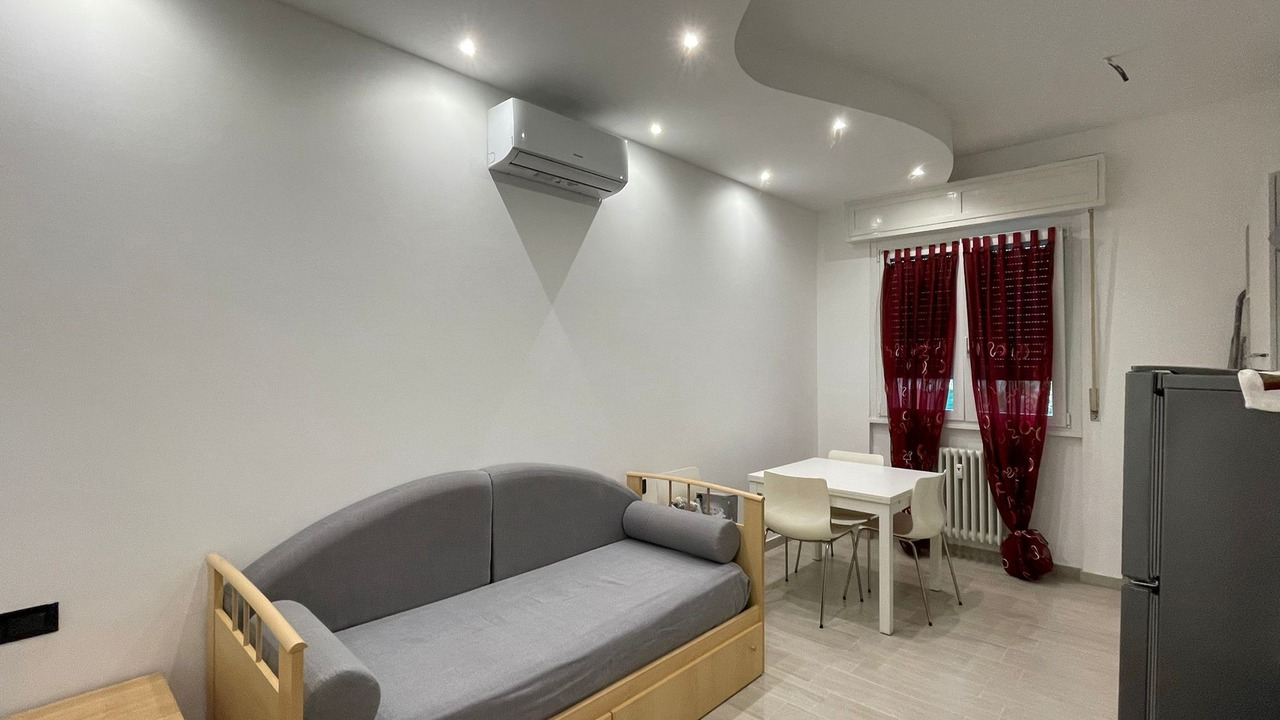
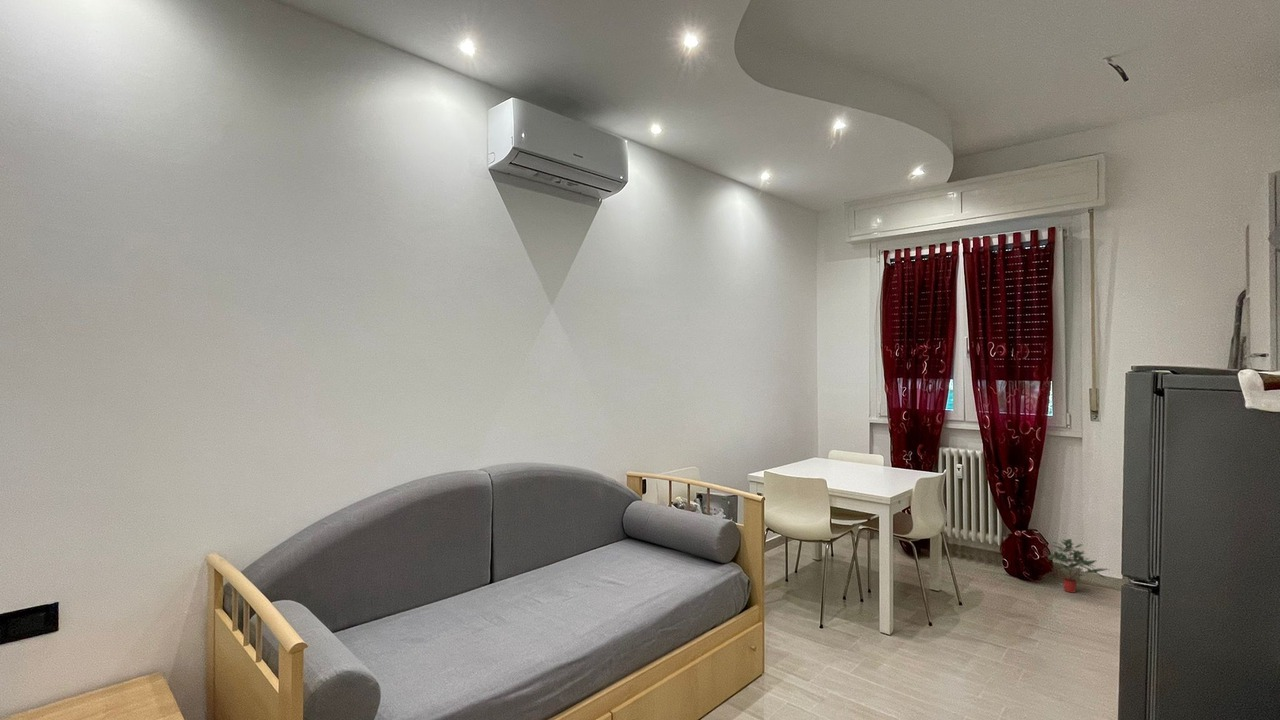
+ potted plant [1046,538,1110,594]
